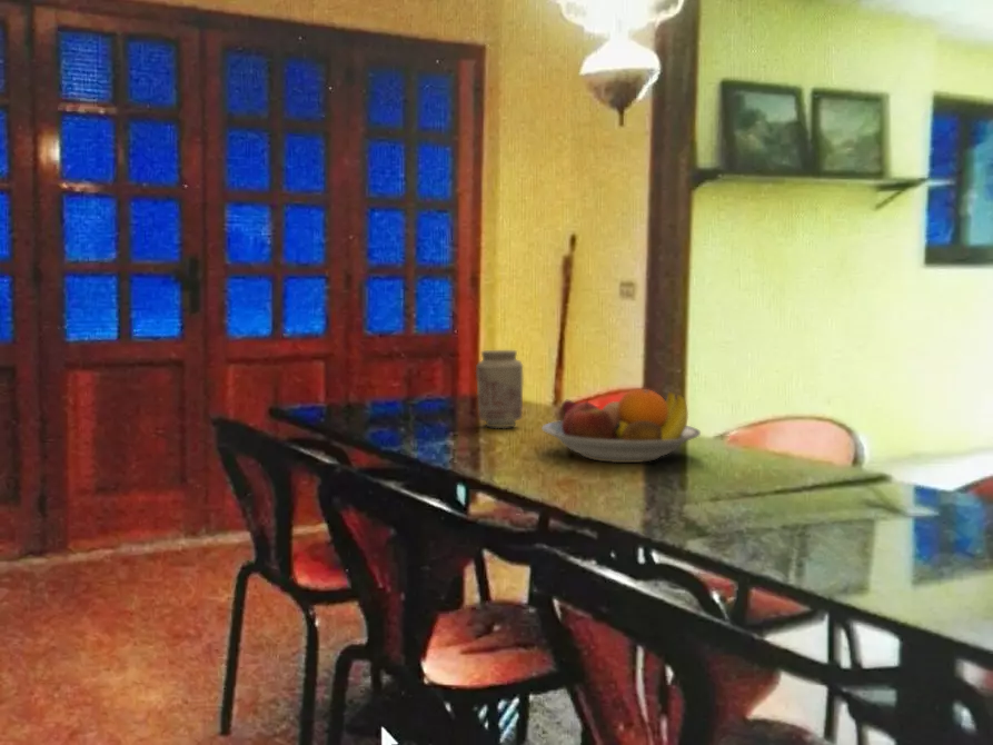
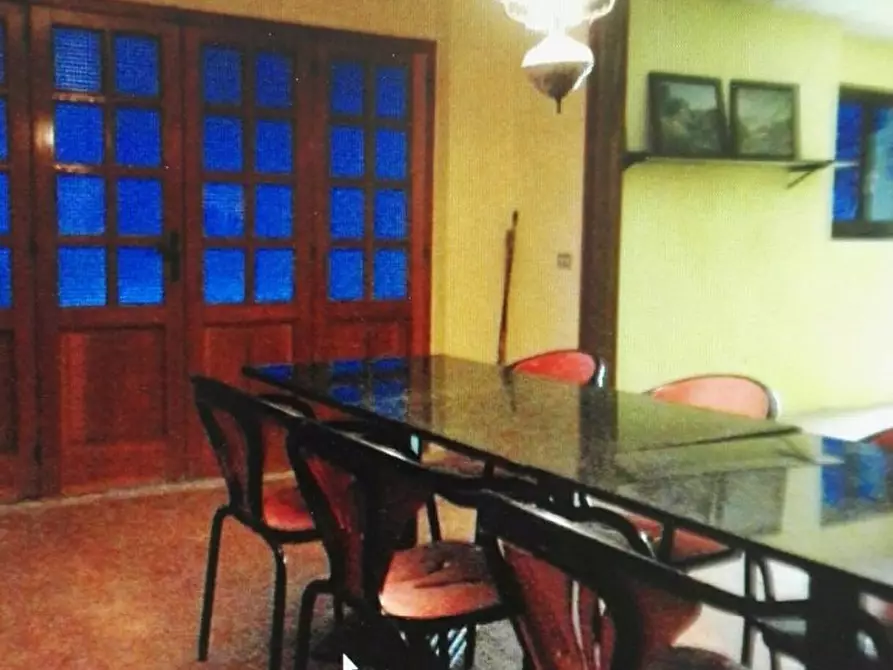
- fruit bowl [540,388,702,464]
- vase [475,349,524,429]
